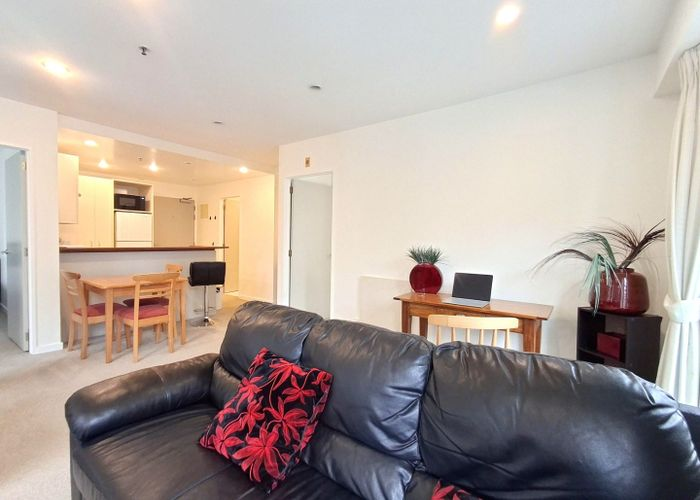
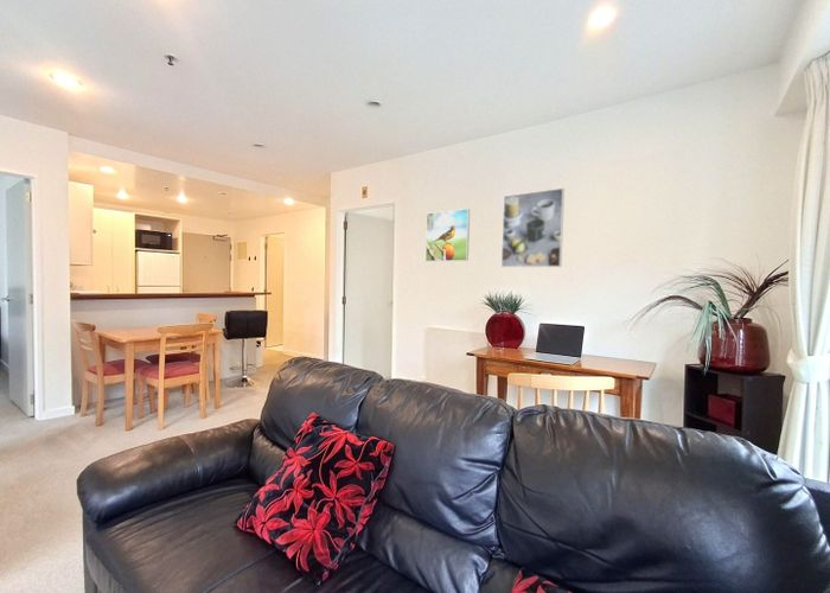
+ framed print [424,208,471,262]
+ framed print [500,187,566,268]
